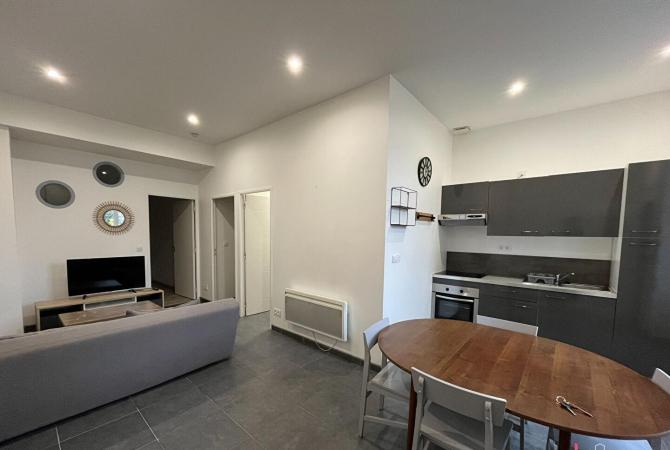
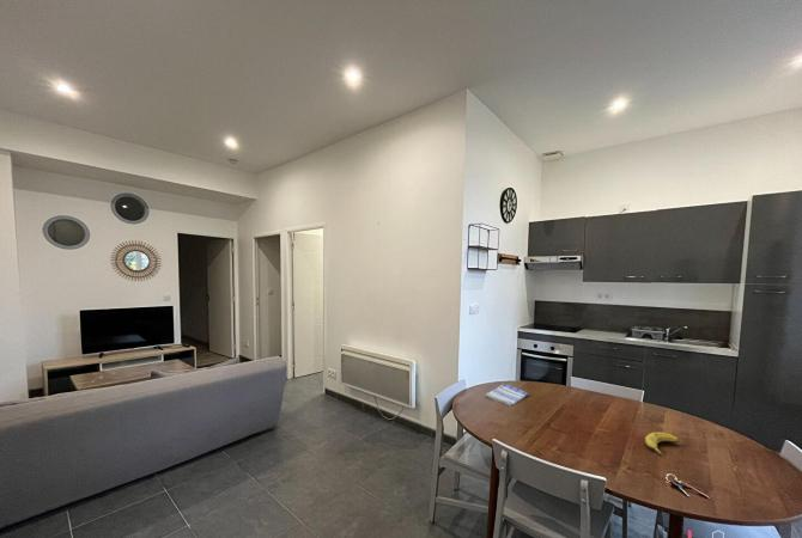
+ banana [644,432,680,459]
+ dish towel [485,383,529,406]
